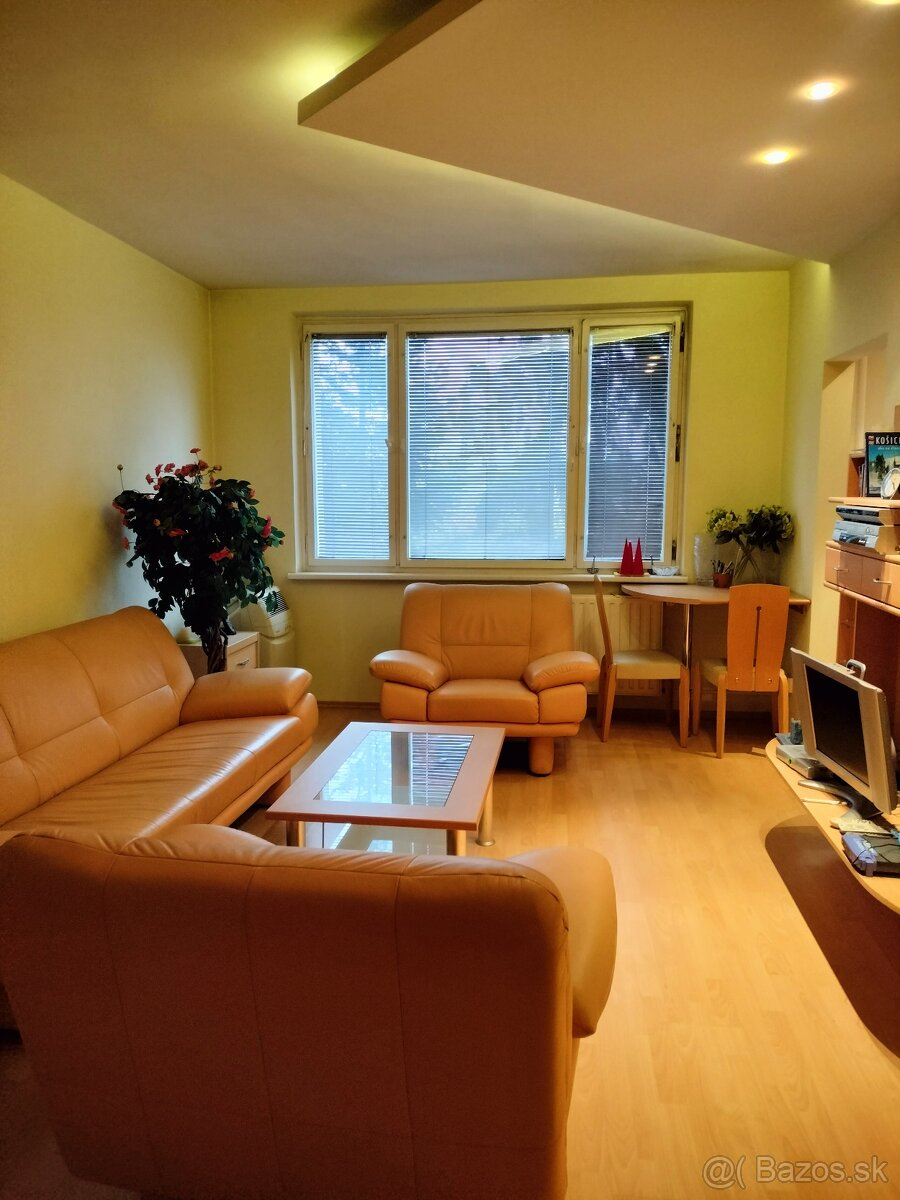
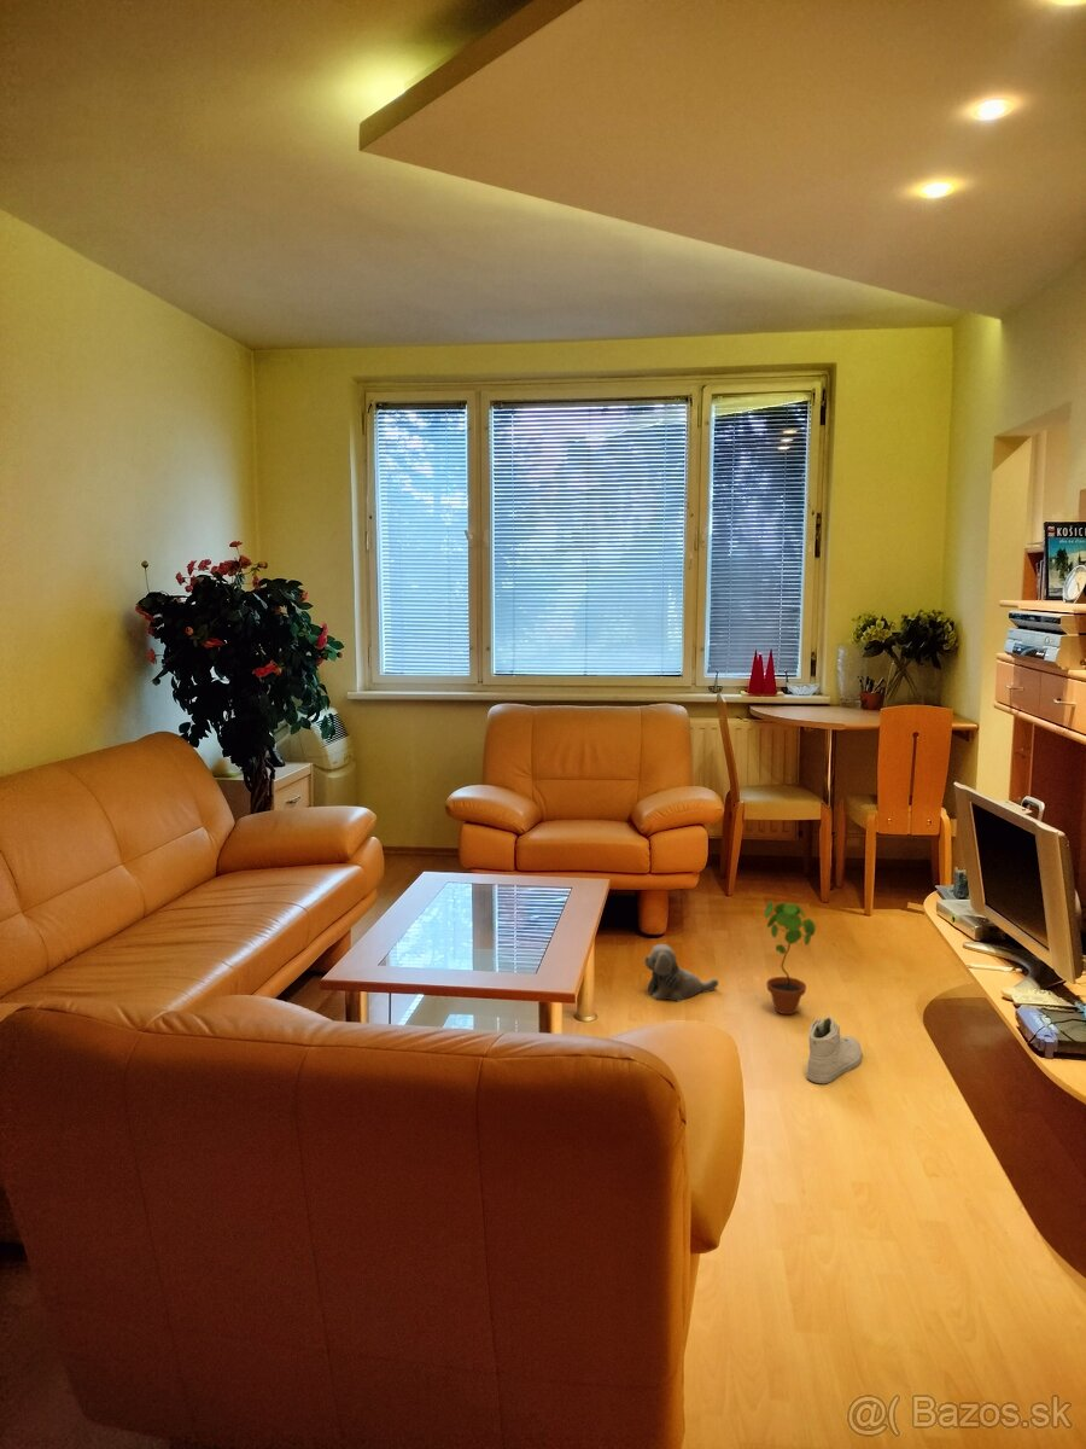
+ sneaker [806,1016,863,1084]
+ plush toy [643,943,719,1003]
+ potted plant [764,900,817,1016]
